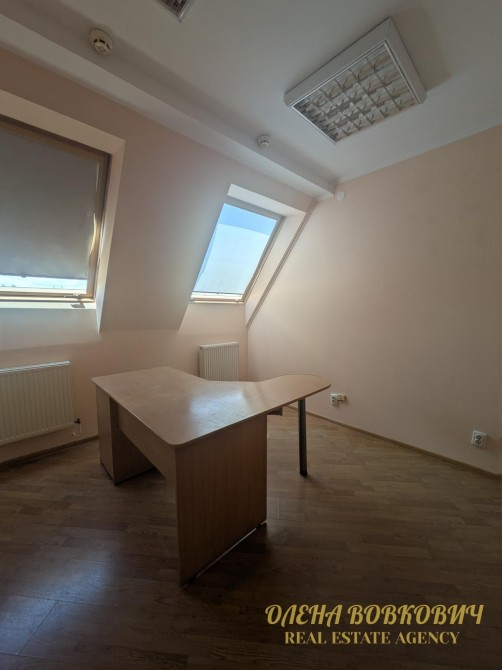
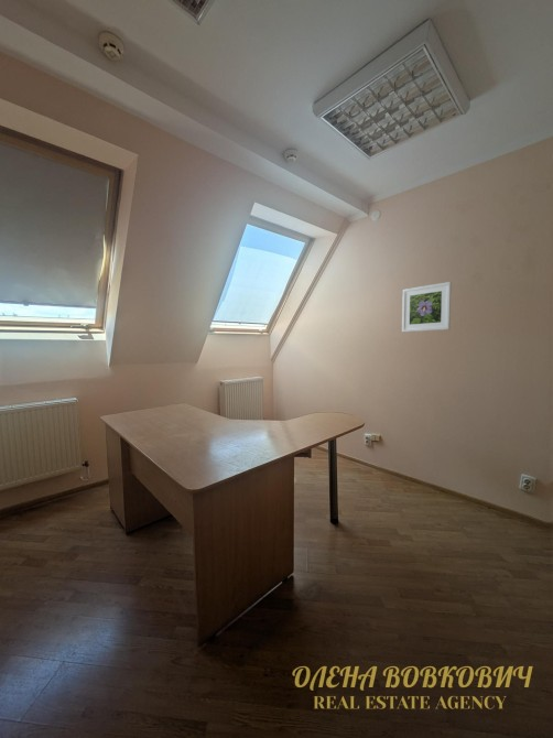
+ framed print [401,281,453,333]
